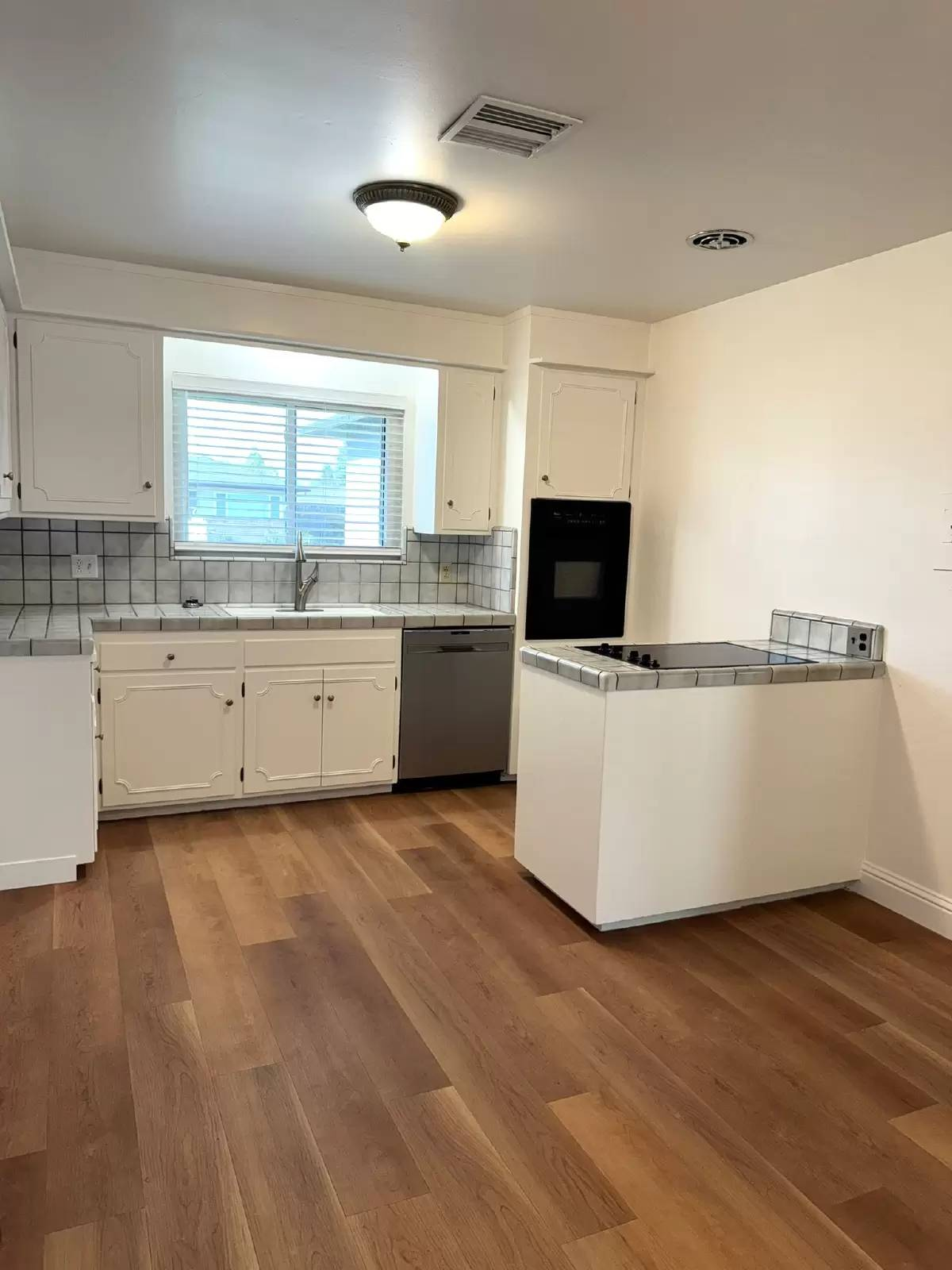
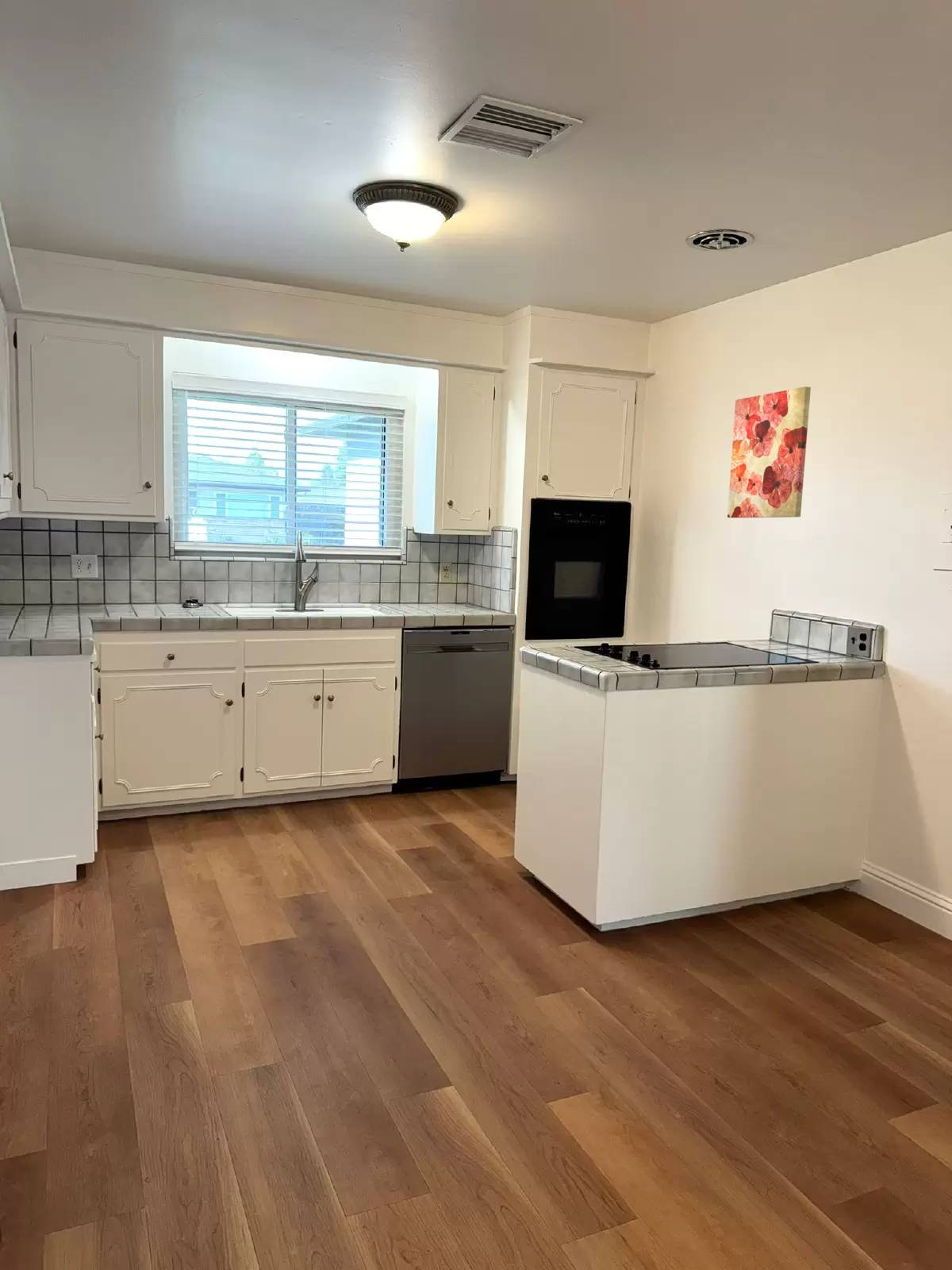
+ wall art [727,386,812,518]
